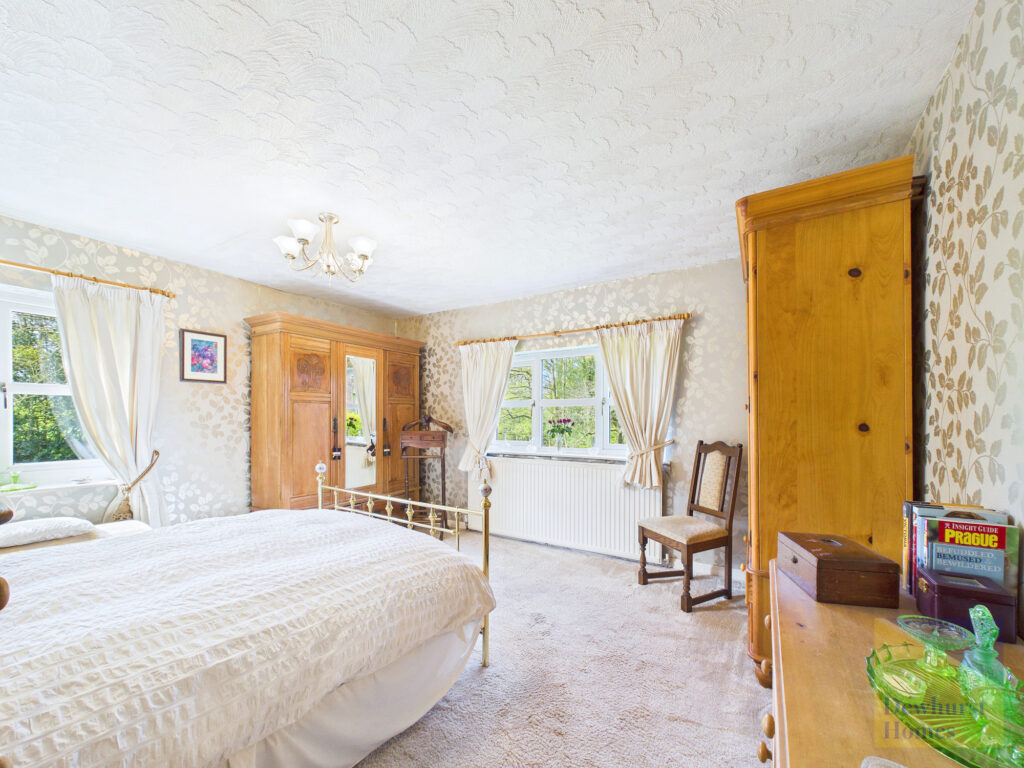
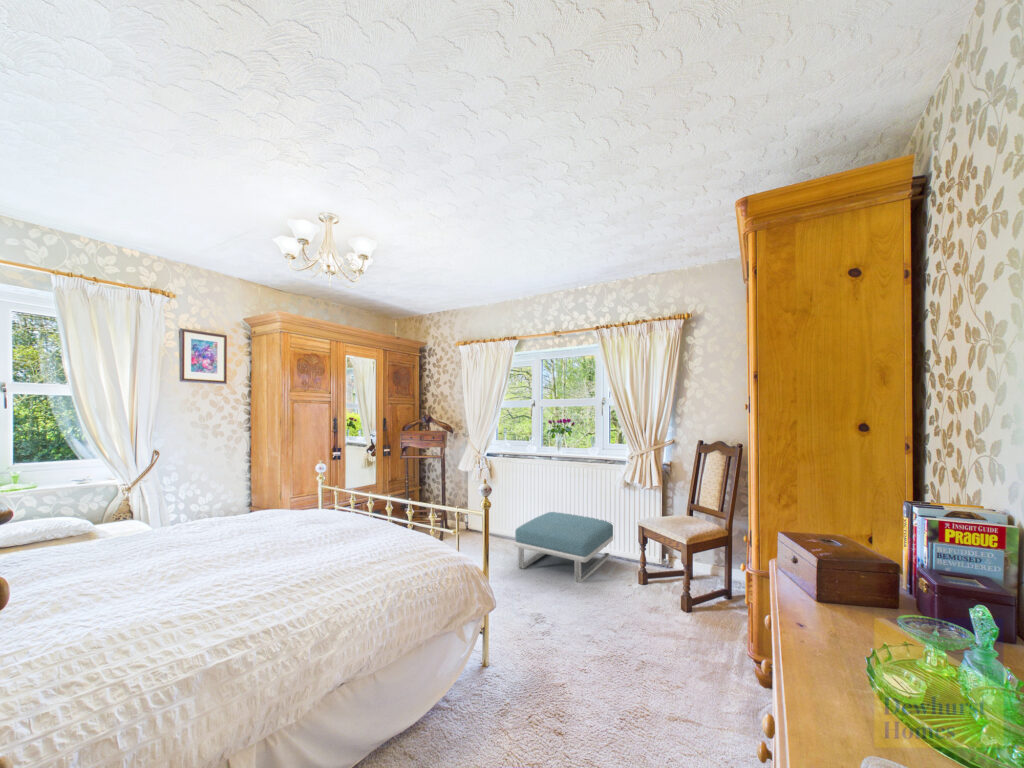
+ footstool [513,511,614,584]
